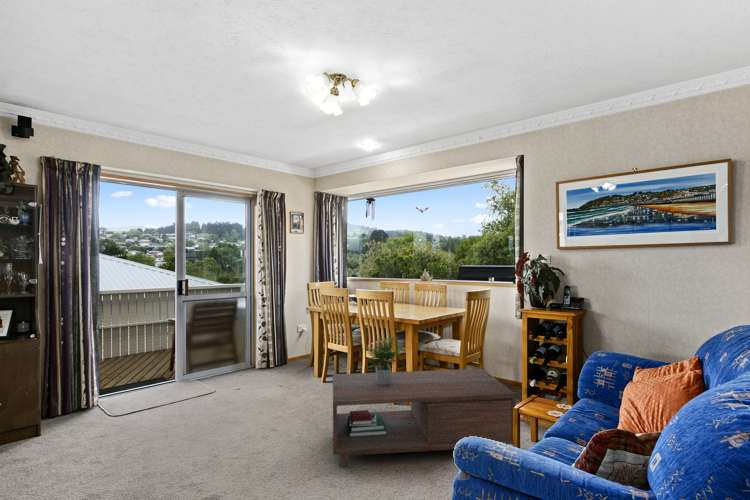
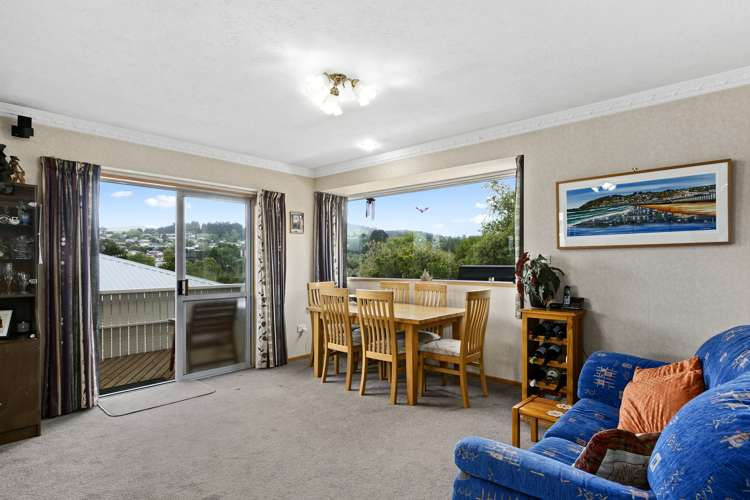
- coffee table [332,335,517,469]
